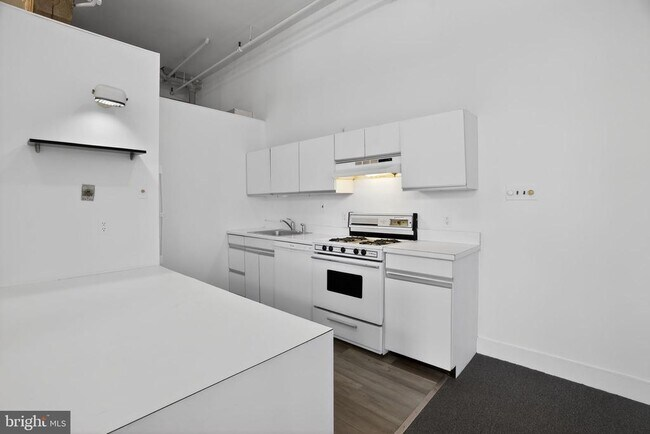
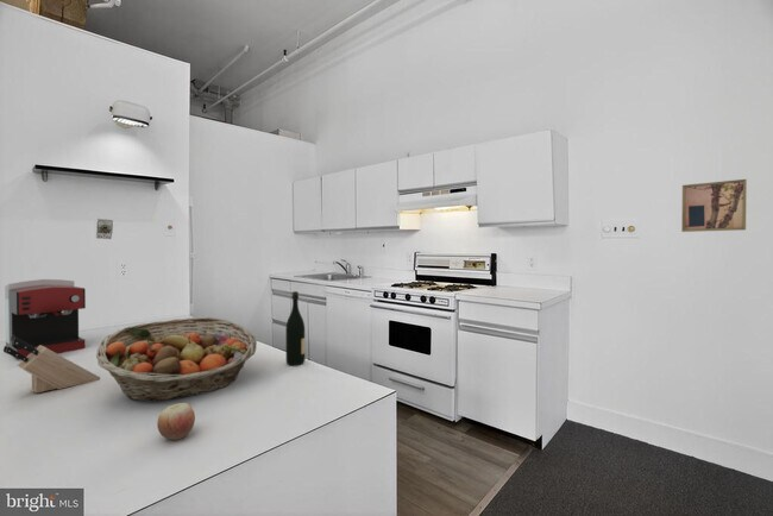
+ knife block [2,335,101,394]
+ fruit basket [95,316,258,403]
+ apple [156,402,196,441]
+ wall art [680,178,748,233]
+ wine bottle [284,290,306,366]
+ coffee maker [4,278,87,361]
